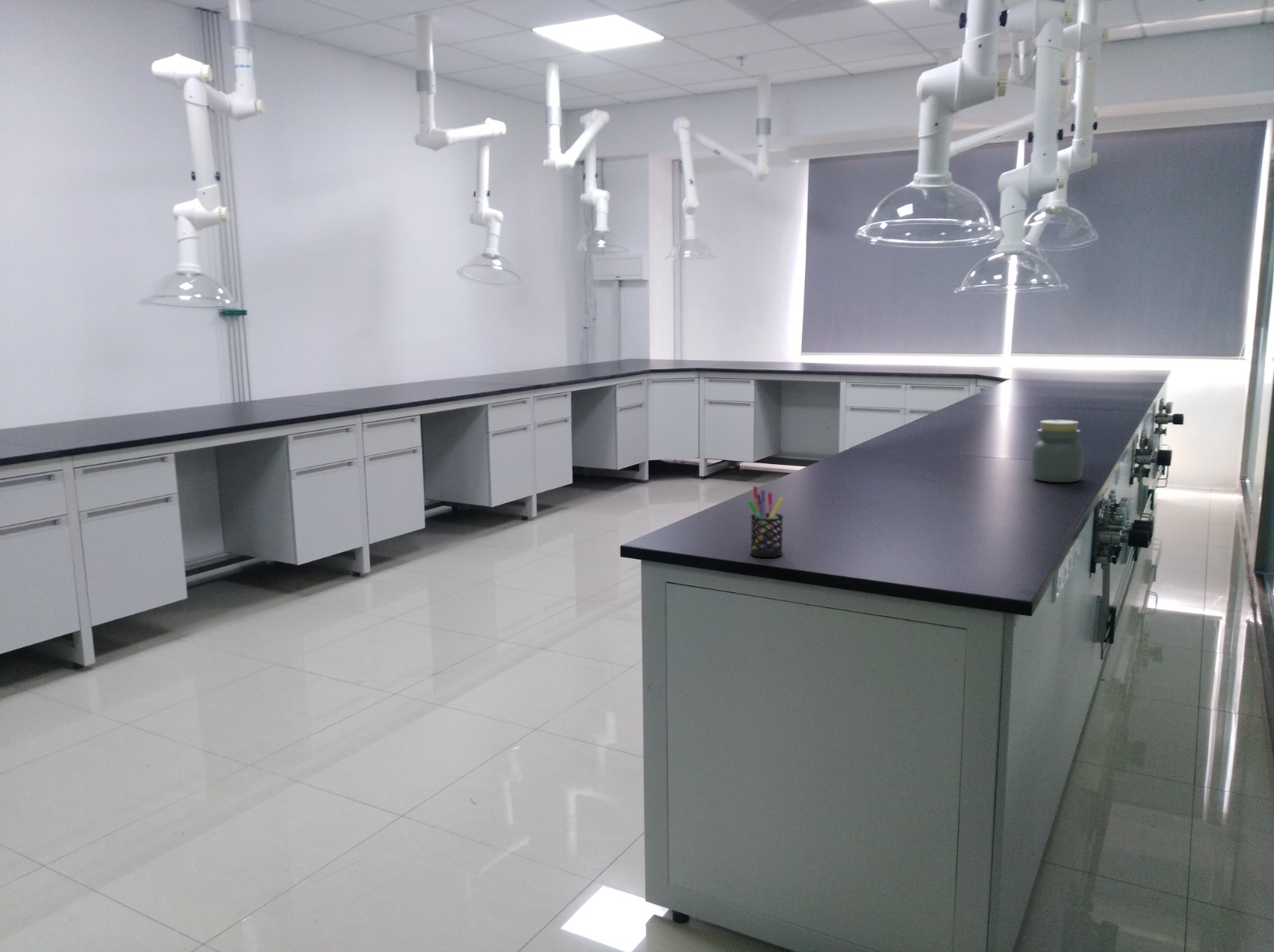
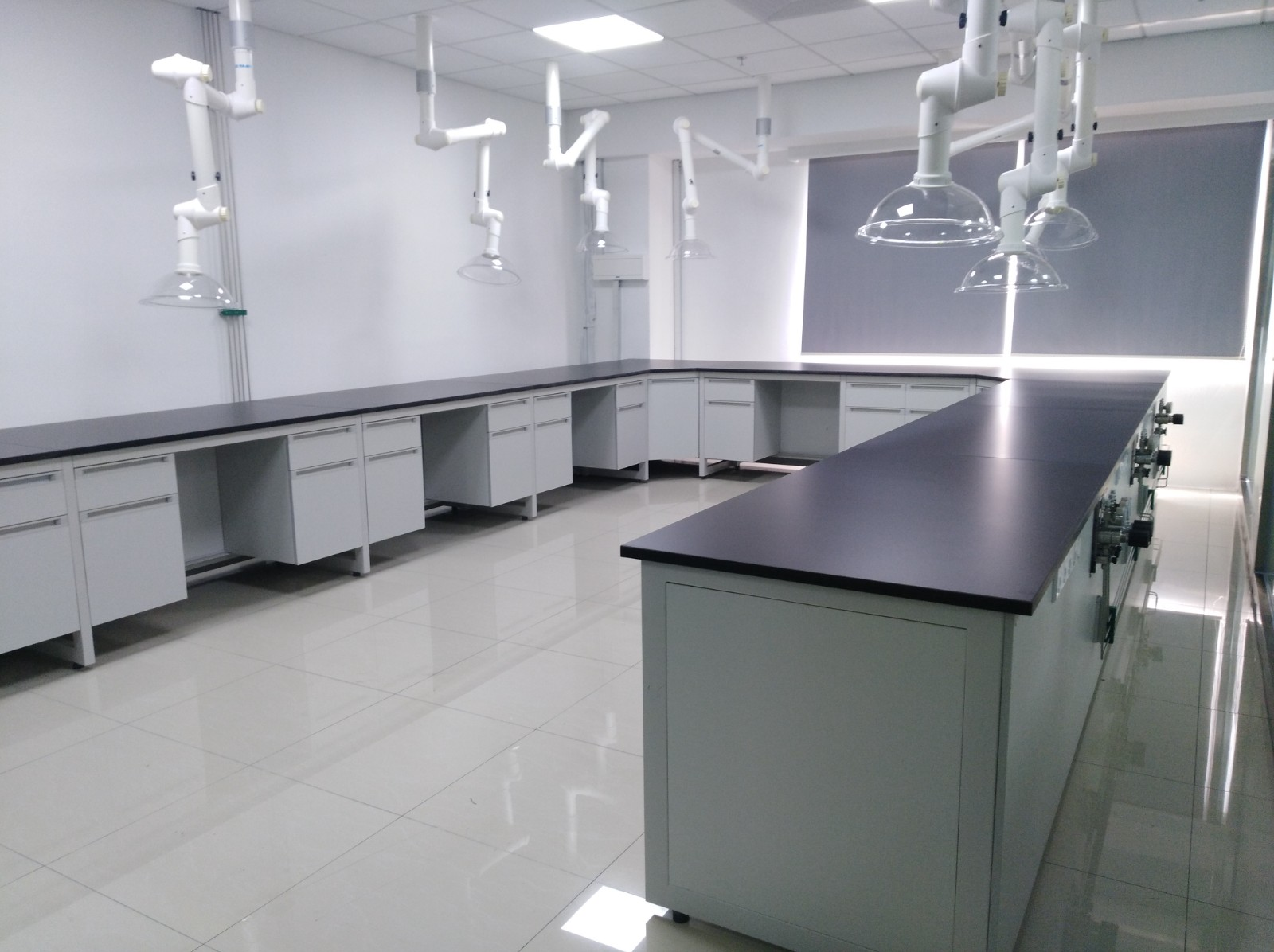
- jar [1031,419,1084,483]
- pen holder [748,486,784,558]
